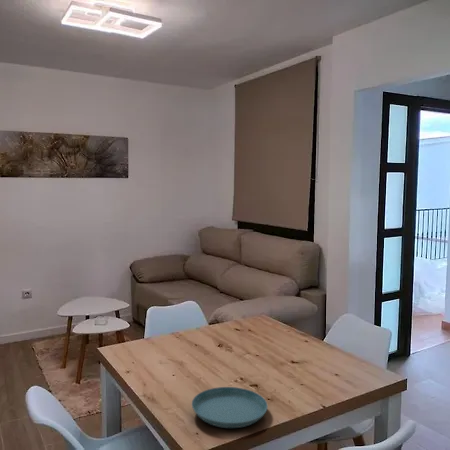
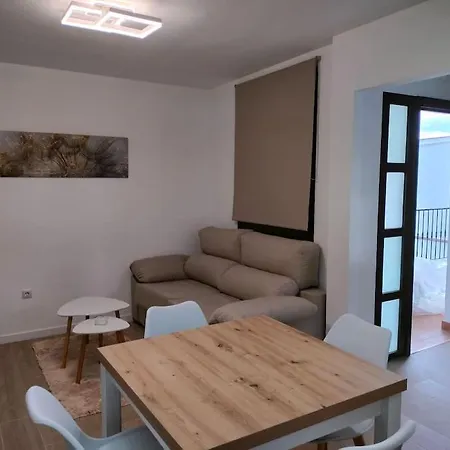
- saucer [191,386,269,429]
